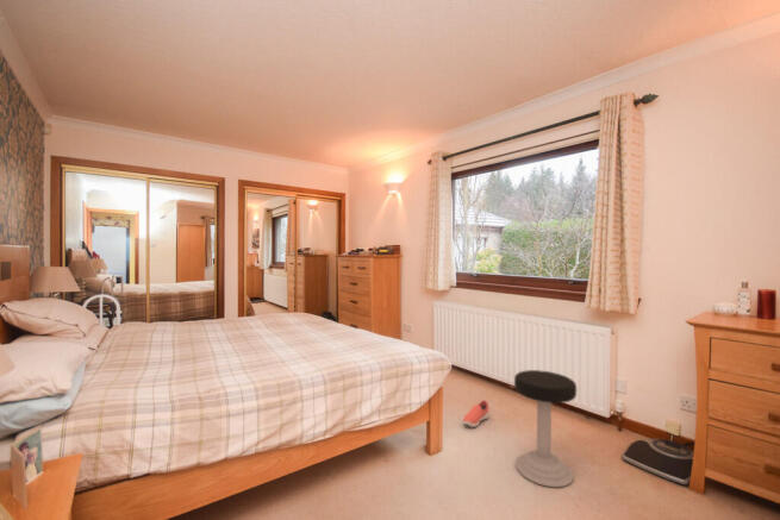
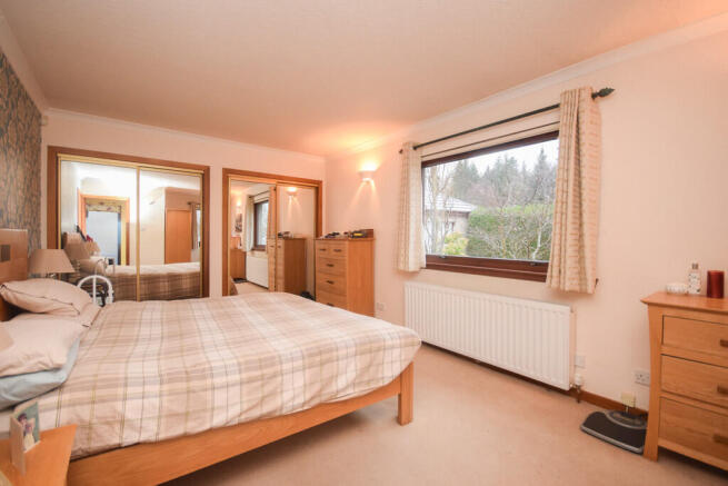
- shoe [462,399,491,428]
- stool [513,369,578,488]
